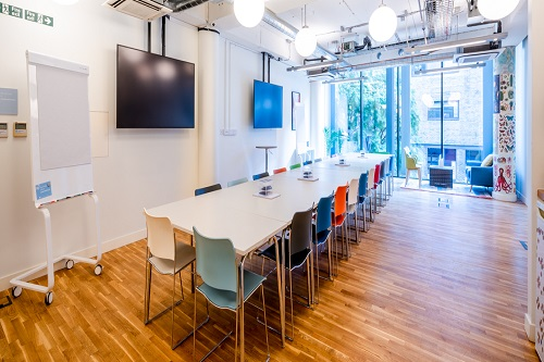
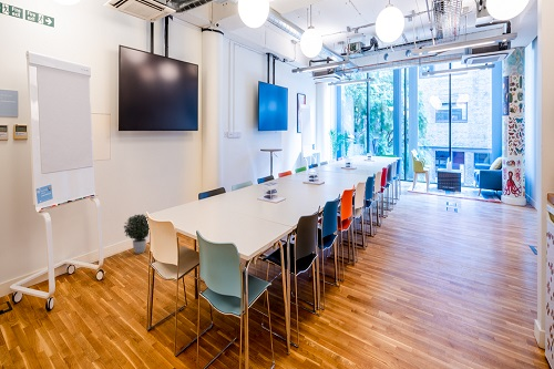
+ potted plant [123,214,150,255]
